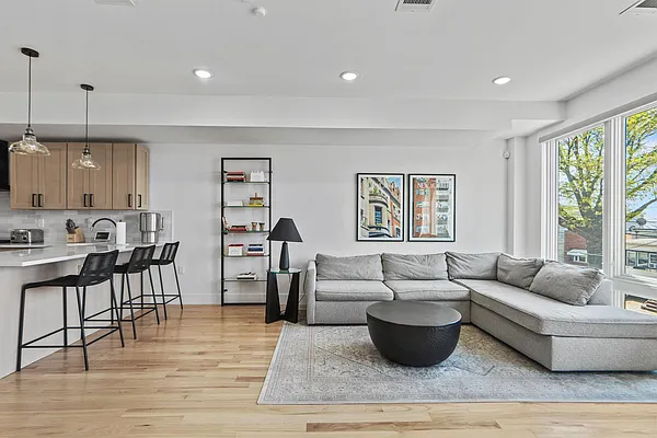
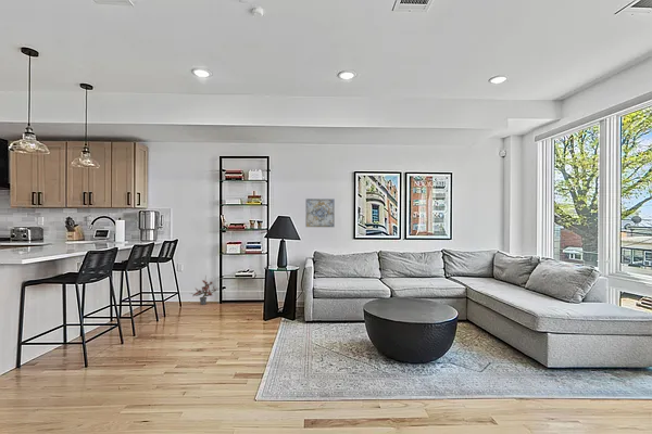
+ wall art [304,197,336,228]
+ potted plant [190,275,218,306]
